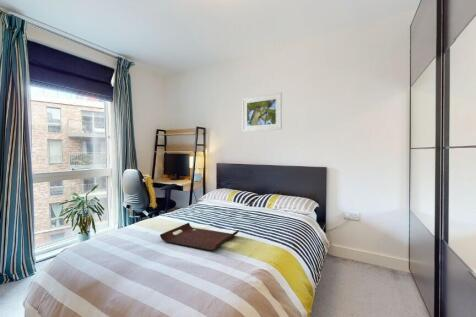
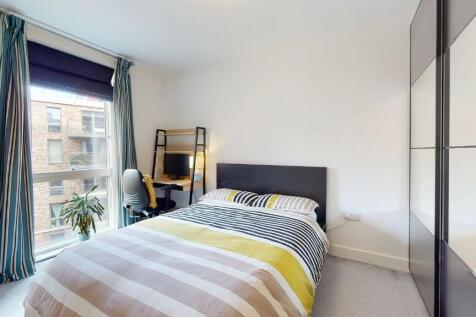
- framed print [241,91,283,133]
- serving tray [159,222,240,251]
